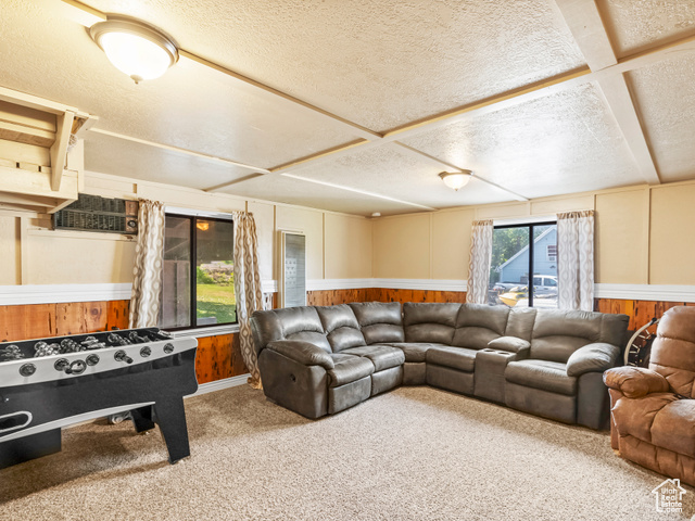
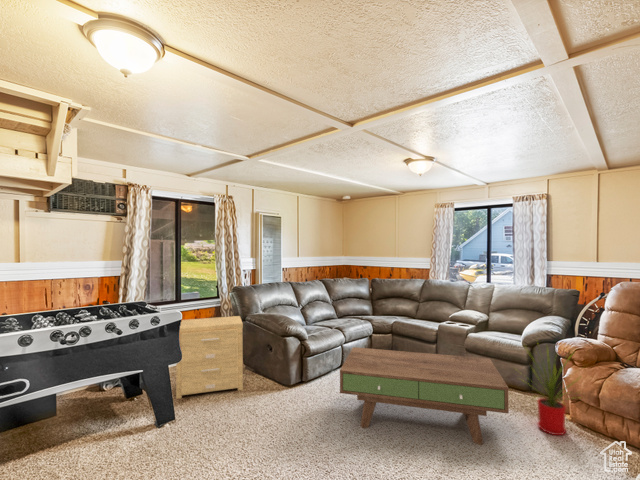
+ house plant [509,338,587,436]
+ coffee table [339,346,510,446]
+ side table [175,315,244,400]
